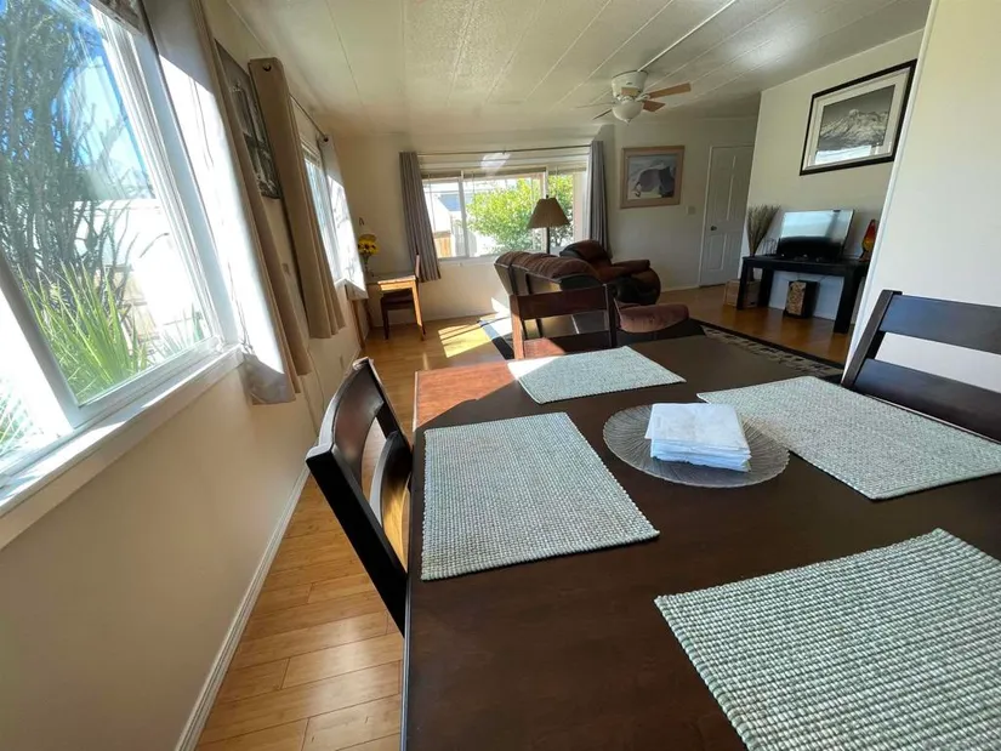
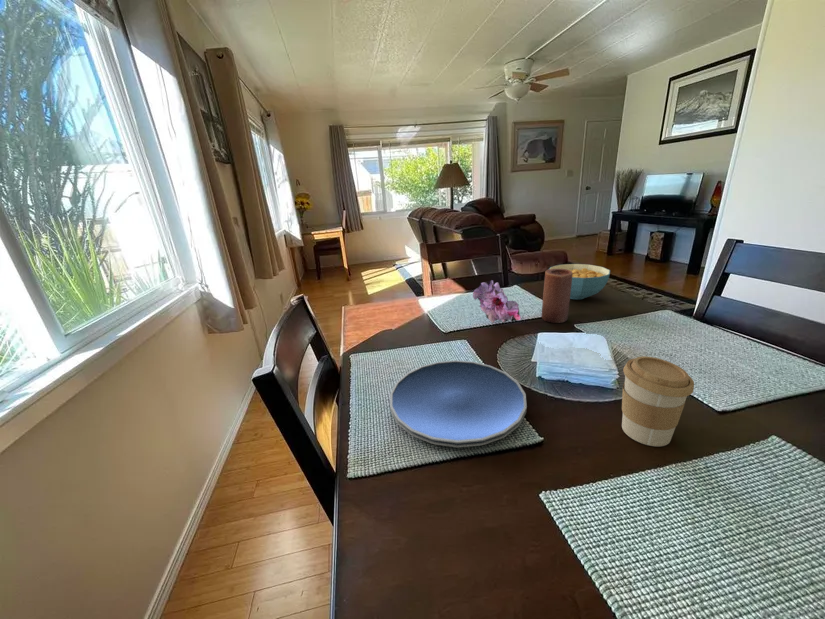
+ coffee cup [621,355,695,447]
+ flower [472,279,521,324]
+ candle [541,269,572,324]
+ plate [389,359,528,448]
+ cereal bowl [548,263,611,300]
